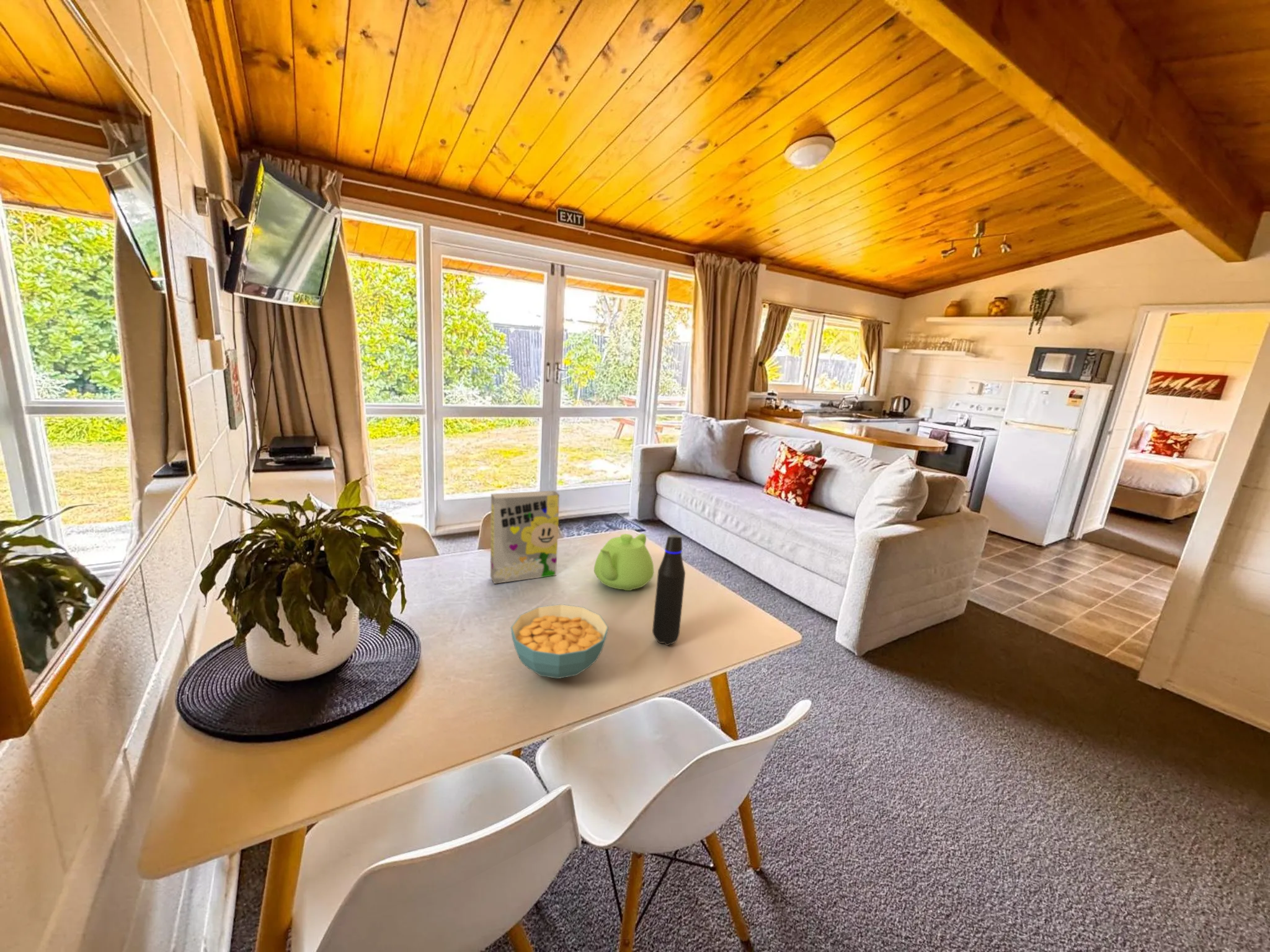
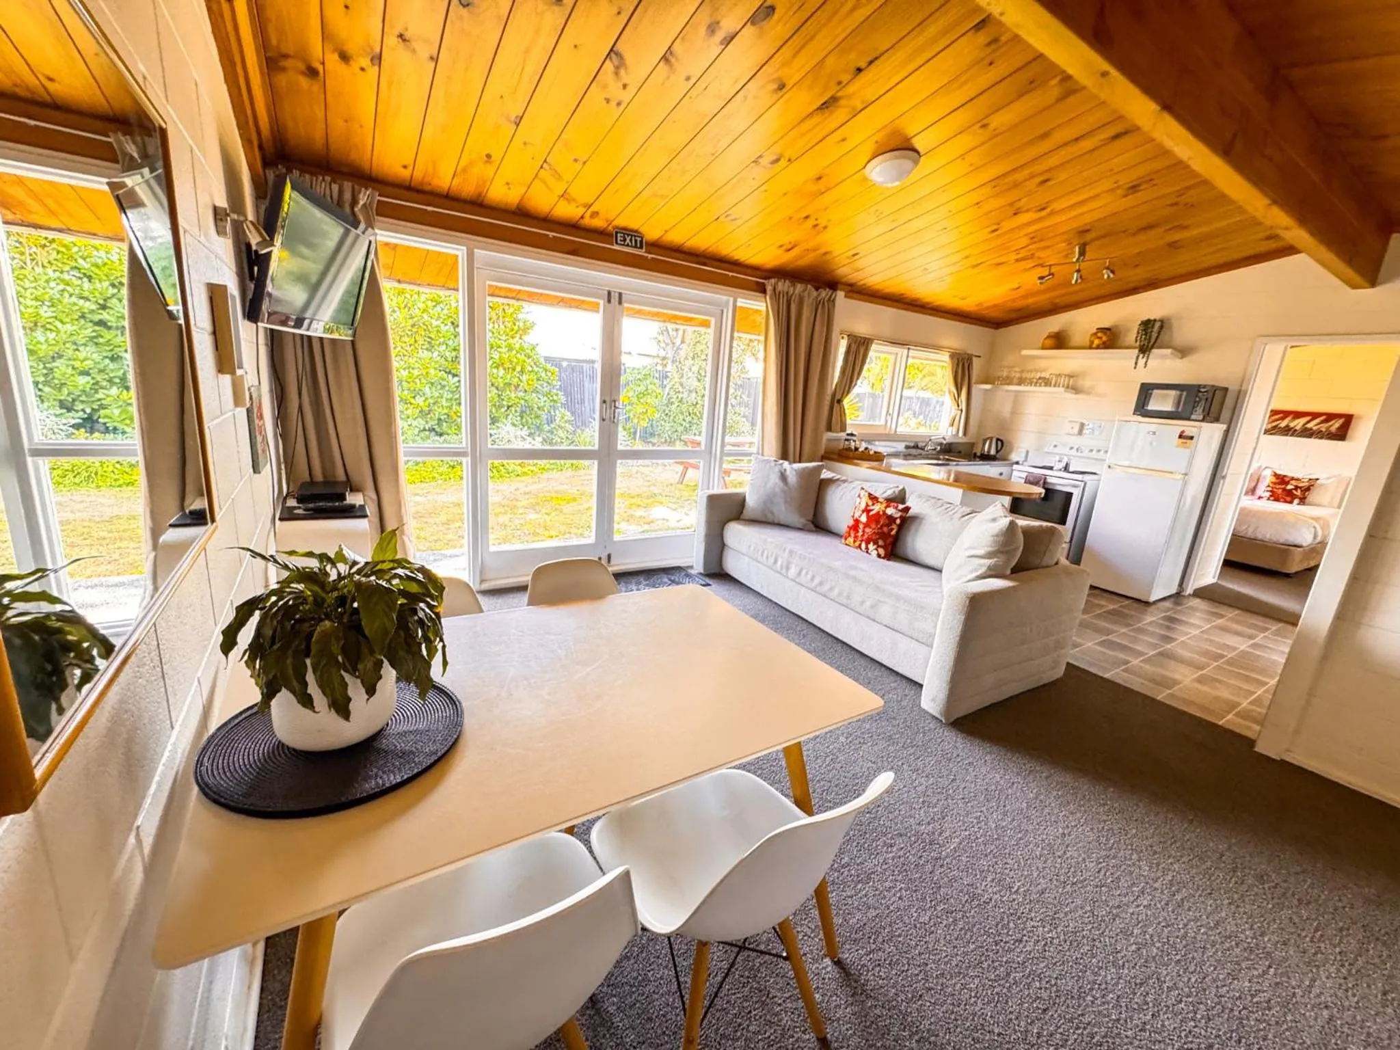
- water bottle [652,534,686,646]
- teapot [593,533,655,591]
- cereal box [490,490,560,584]
- cereal bowl [510,604,609,679]
